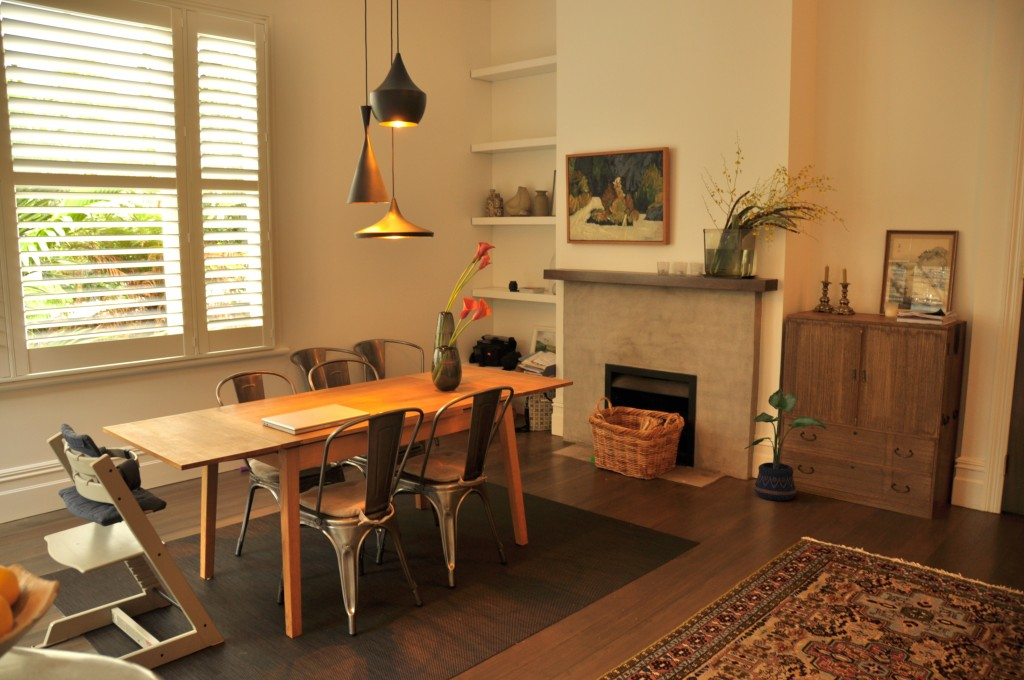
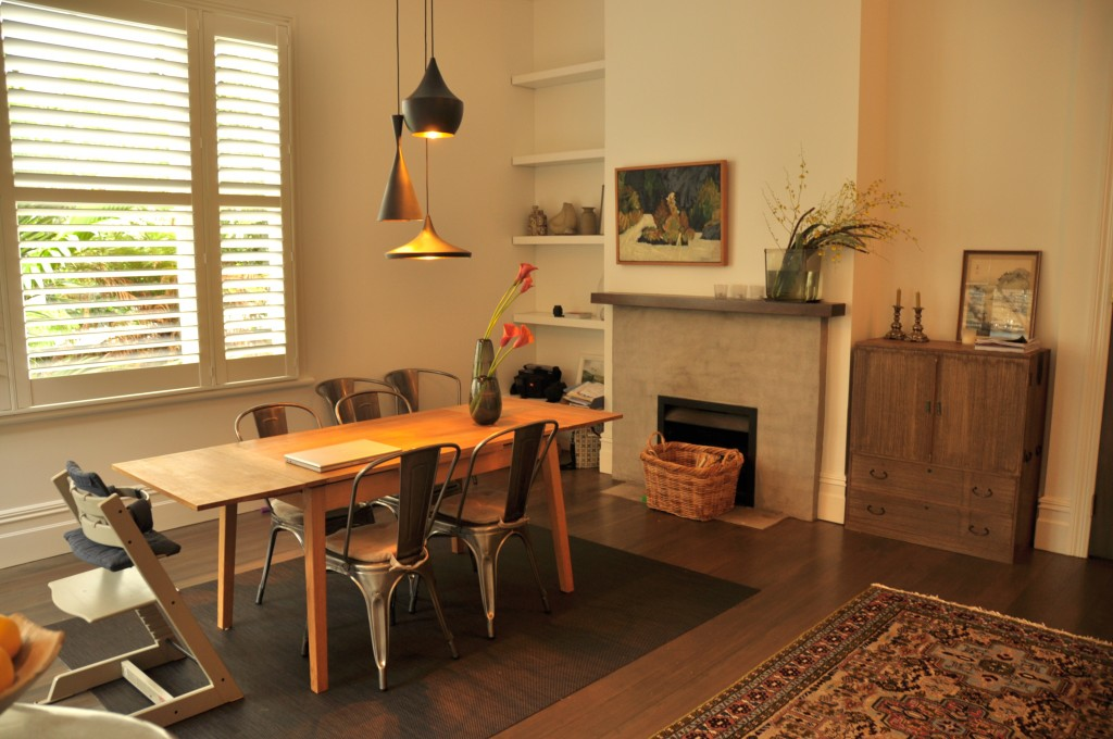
- potted plant [744,388,827,502]
